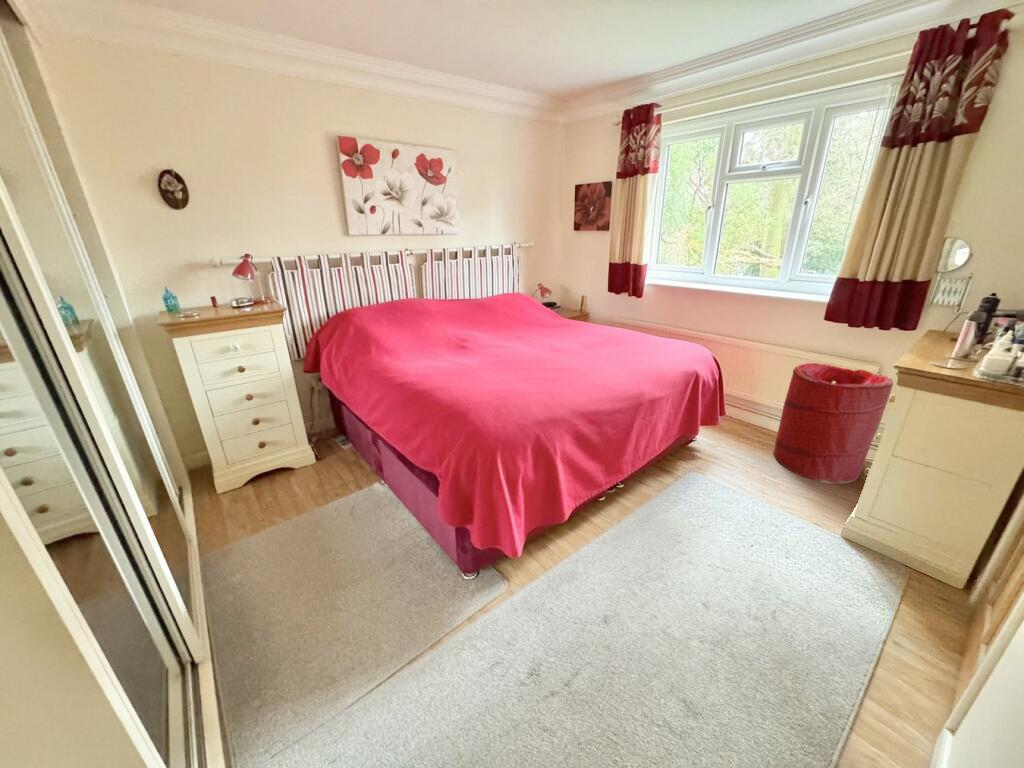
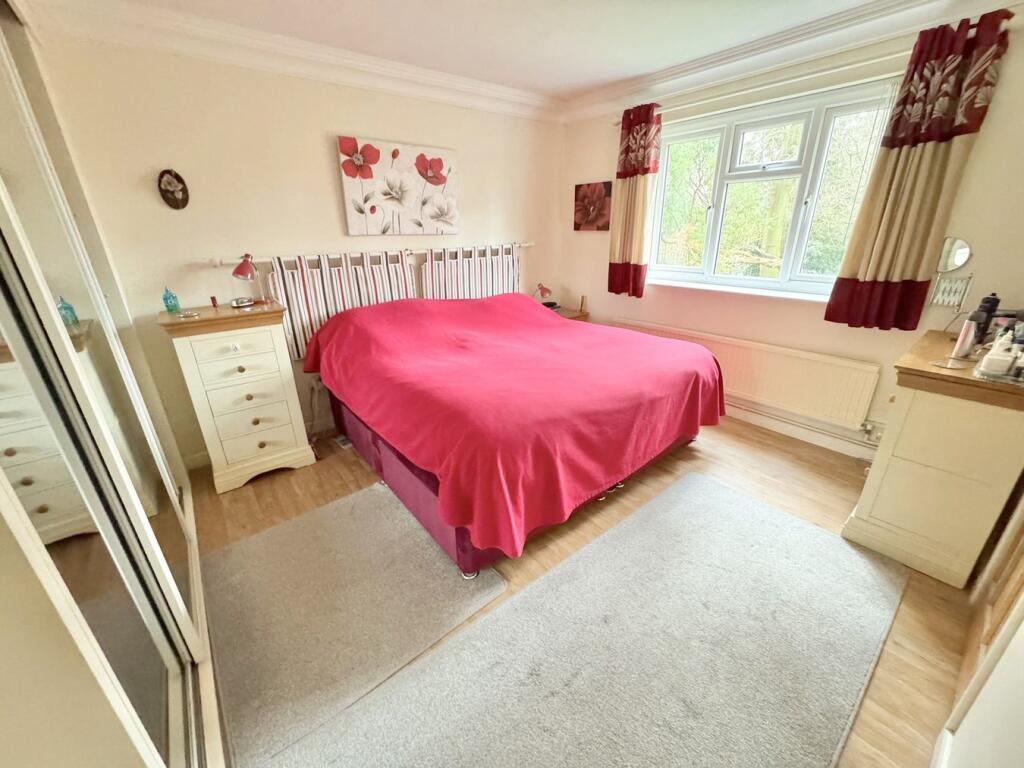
- laundry hamper [772,362,894,485]
